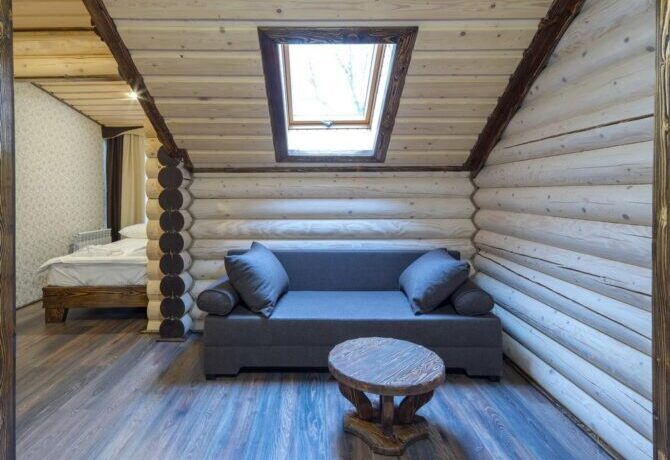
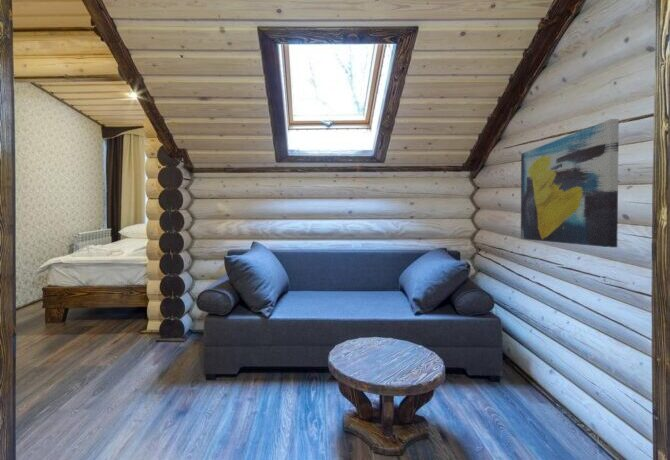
+ wall art [520,118,620,248]
